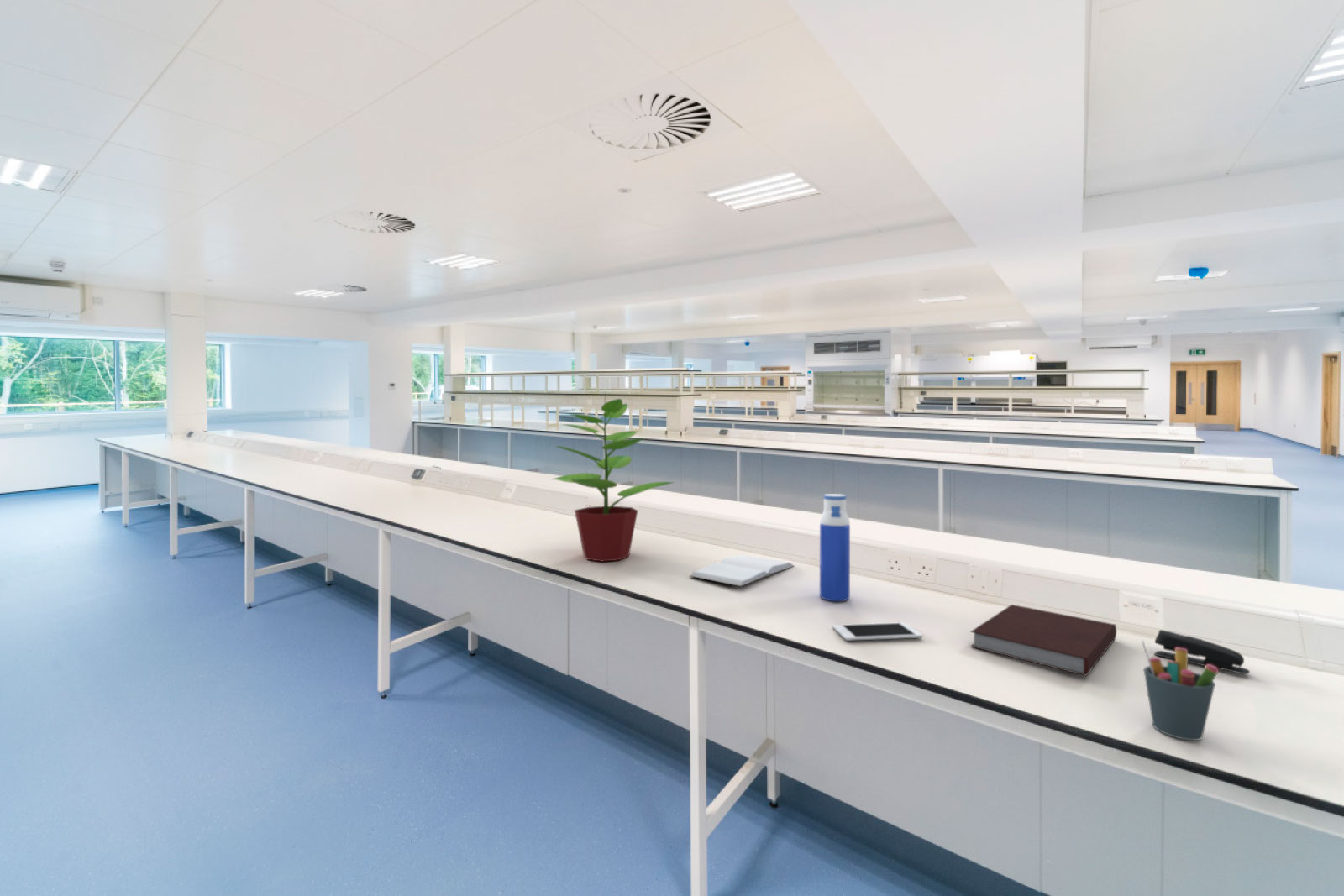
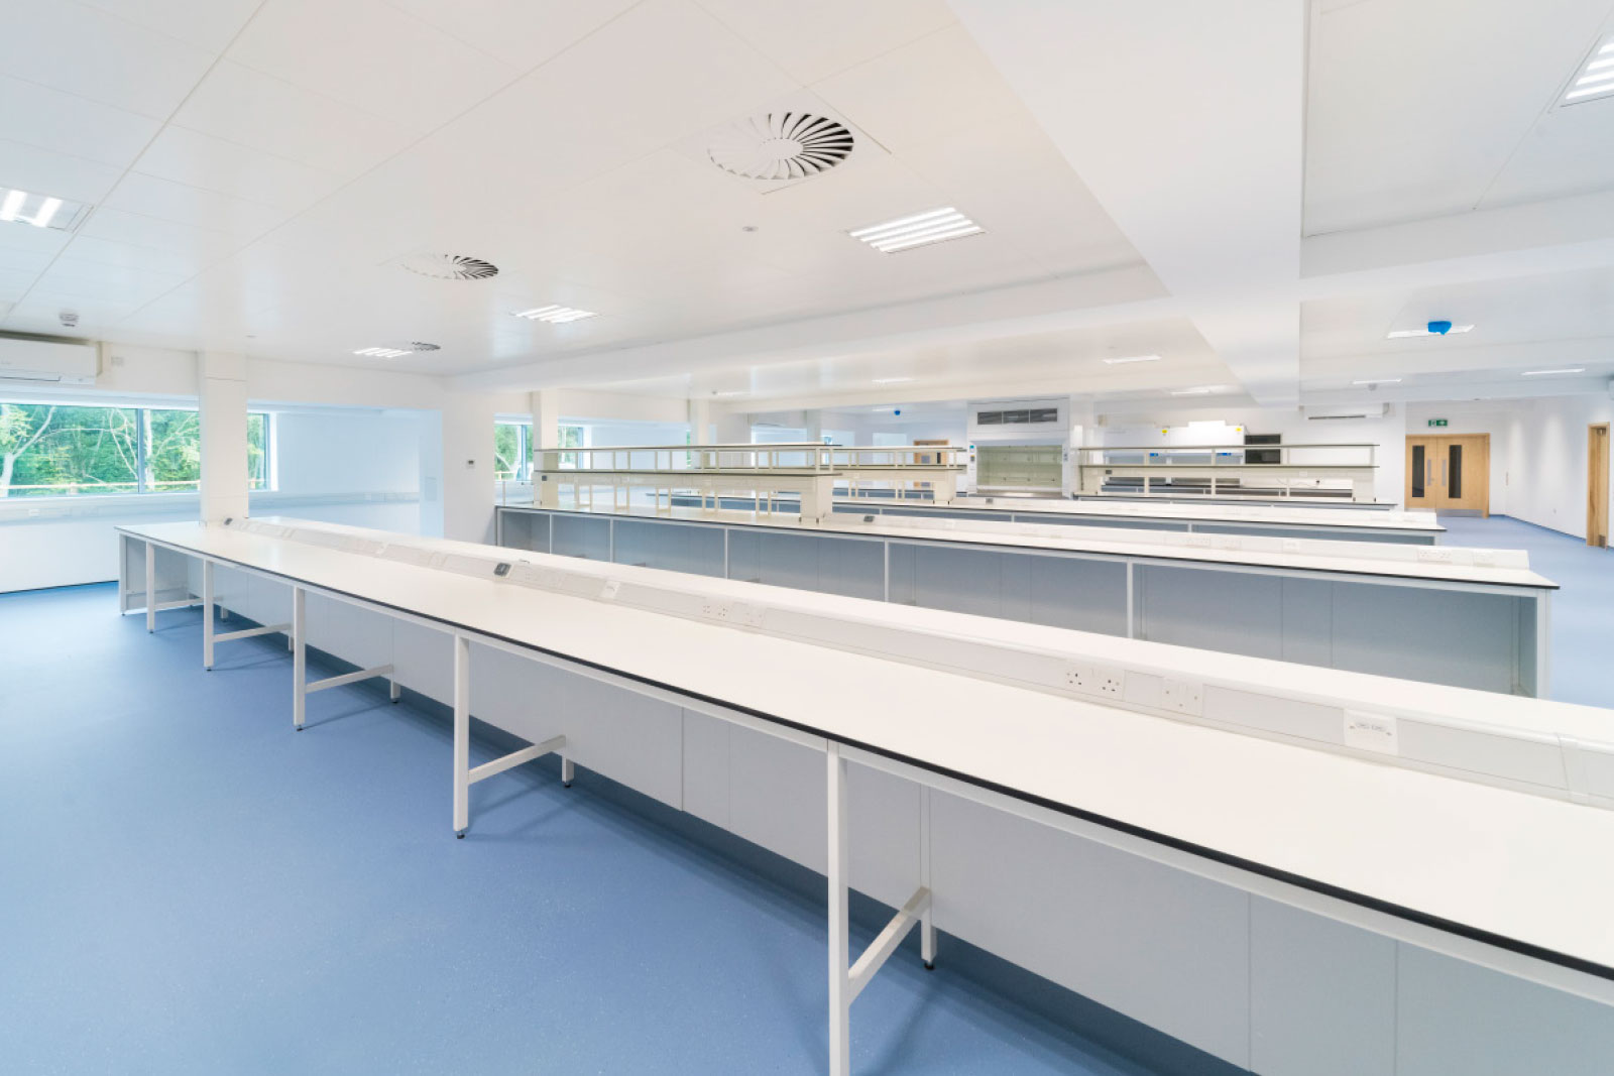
- water bottle [819,493,851,602]
- cell phone [832,621,923,642]
- pen holder [1141,639,1220,741]
- potted plant [550,391,675,563]
- notebook [969,604,1117,677]
- stapler [1153,629,1251,675]
- book [689,554,795,587]
